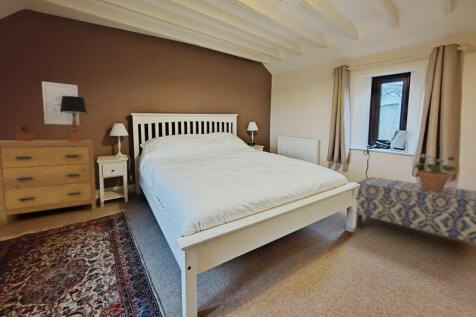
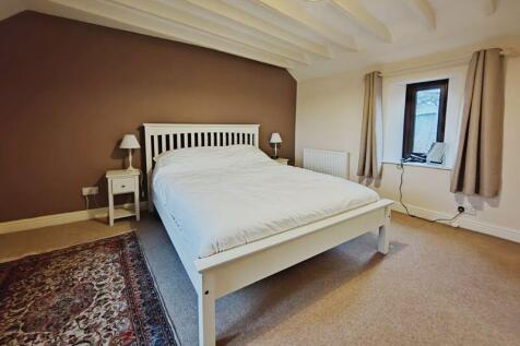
- potted plant [11,122,36,141]
- bench [355,176,476,244]
- wall art [41,80,80,126]
- potted plant [413,153,458,191]
- dresser [0,139,97,225]
- table lamp [60,96,88,141]
